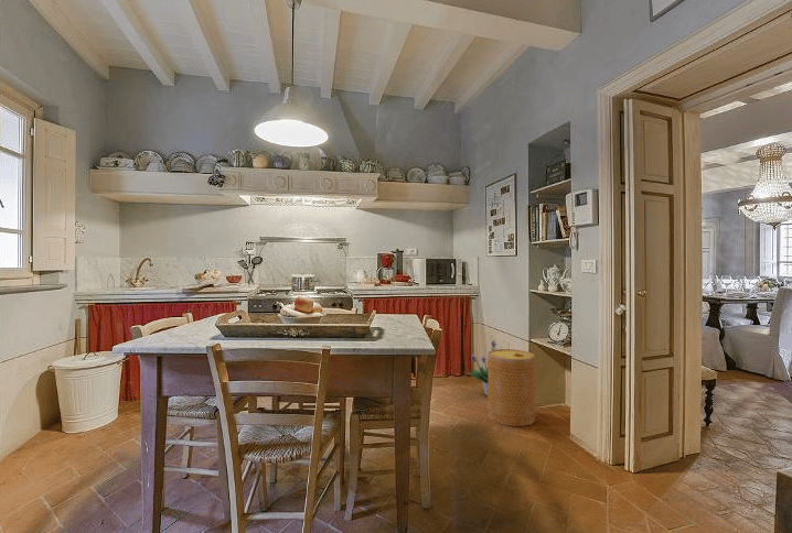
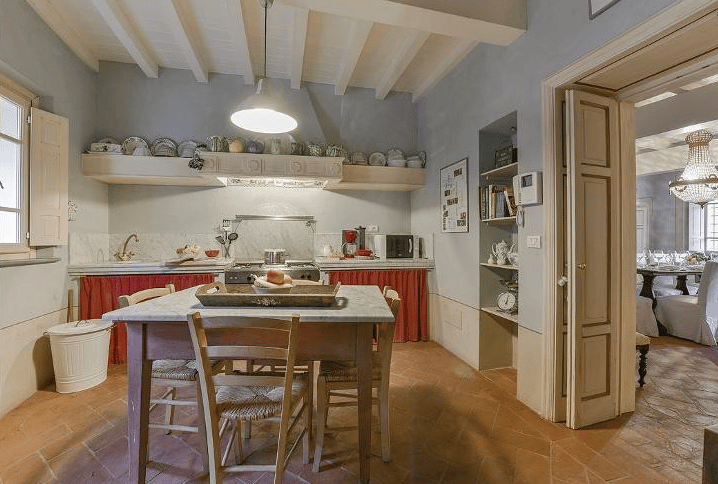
- potted plant [467,339,497,396]
- basket [486,348,537,427]
